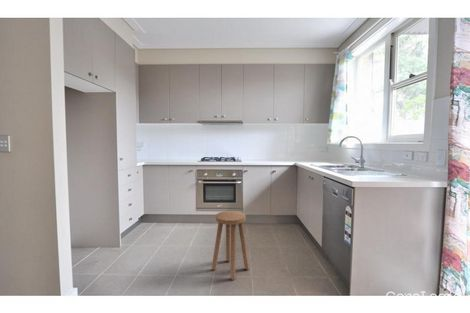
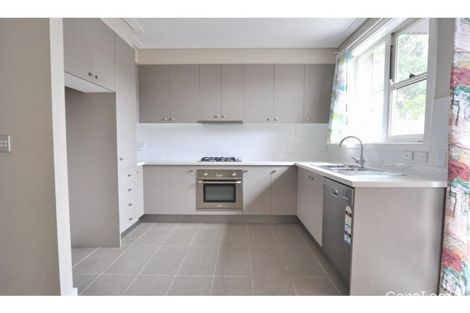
- stool [211,210,250,281]
